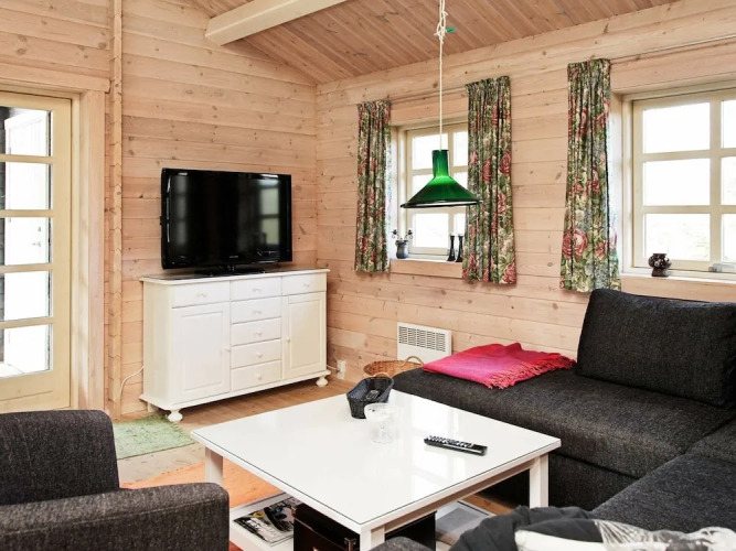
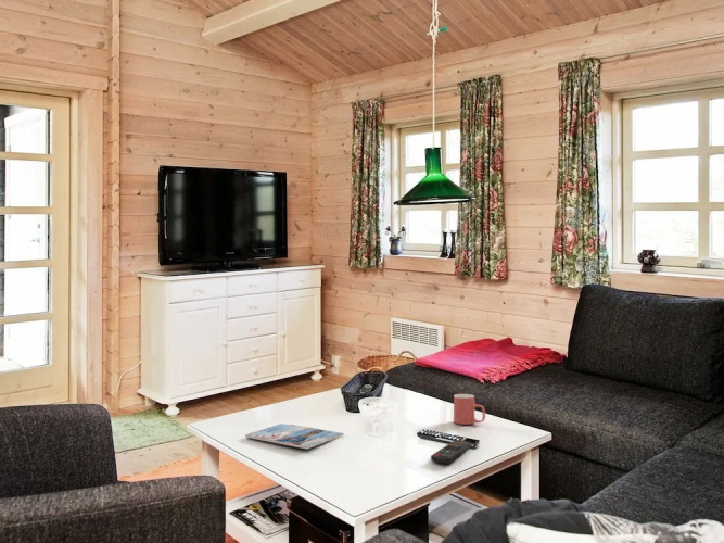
+ mug [453,393,486,426]
+ magazine [244,422,345,450]
+ remote control [430,440,473,465]
